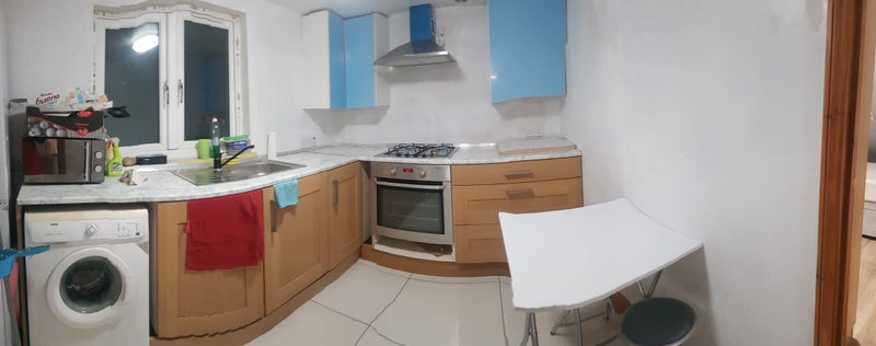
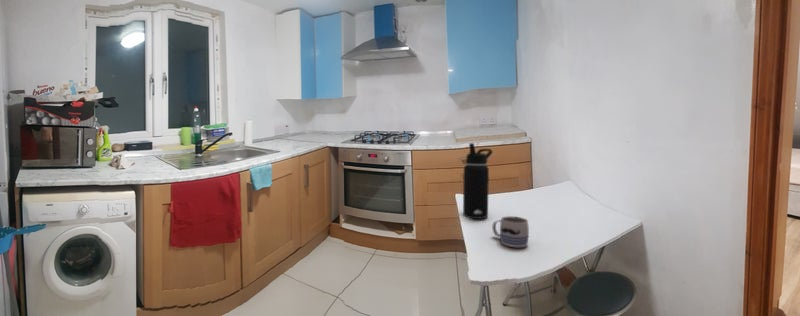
+ mug [491,215,530,248]
+ water bottle [462,142,493,220]
